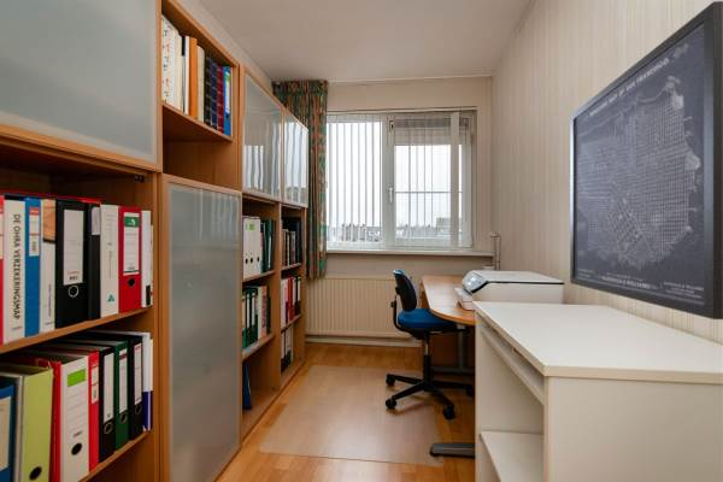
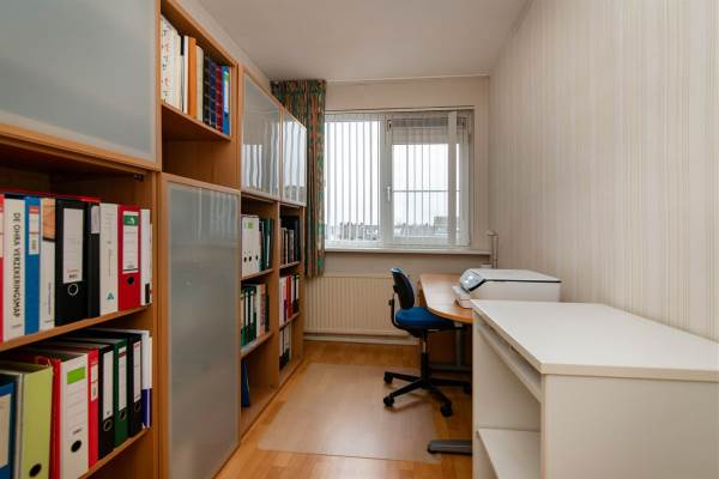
- wall art [569,0,723,321]
